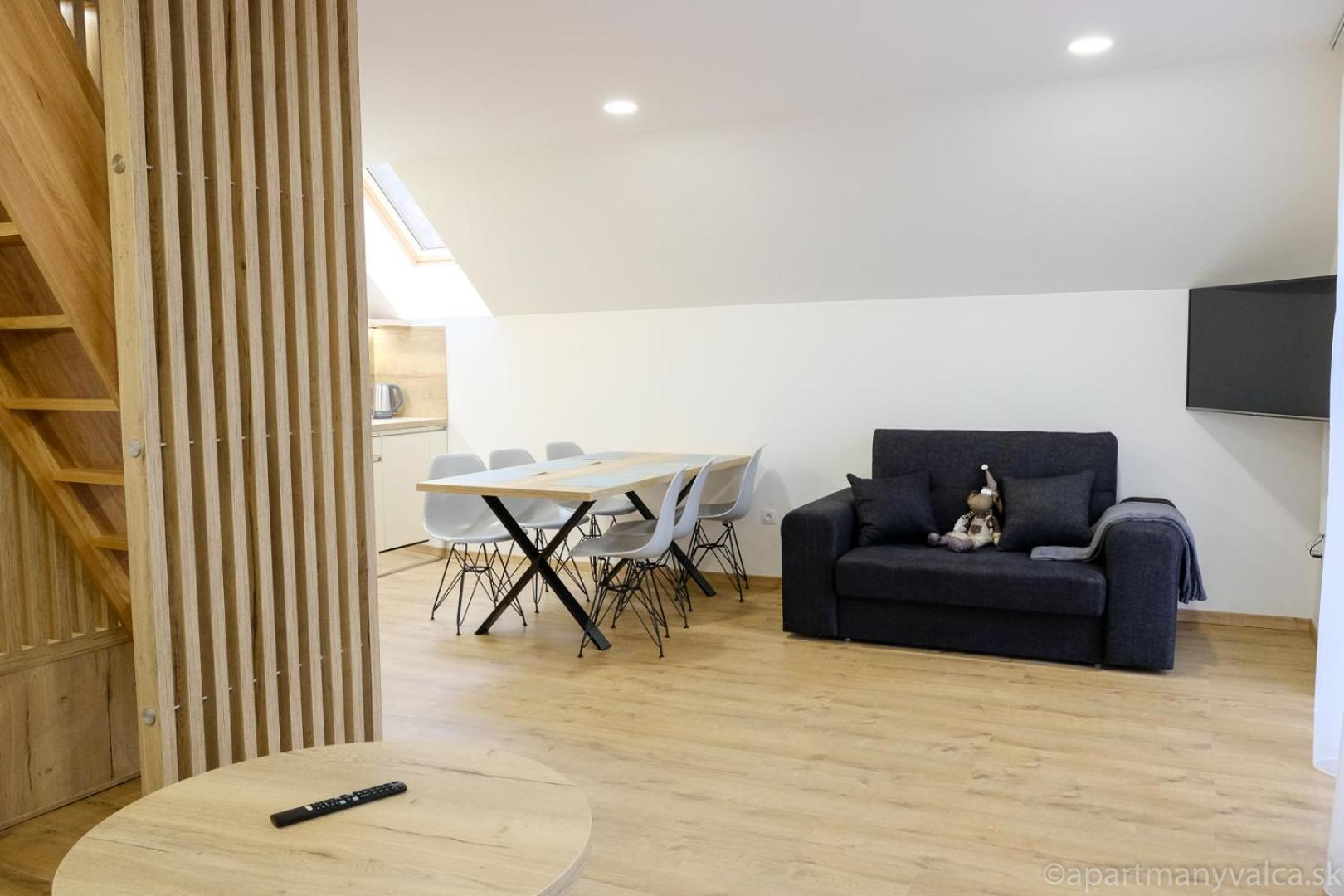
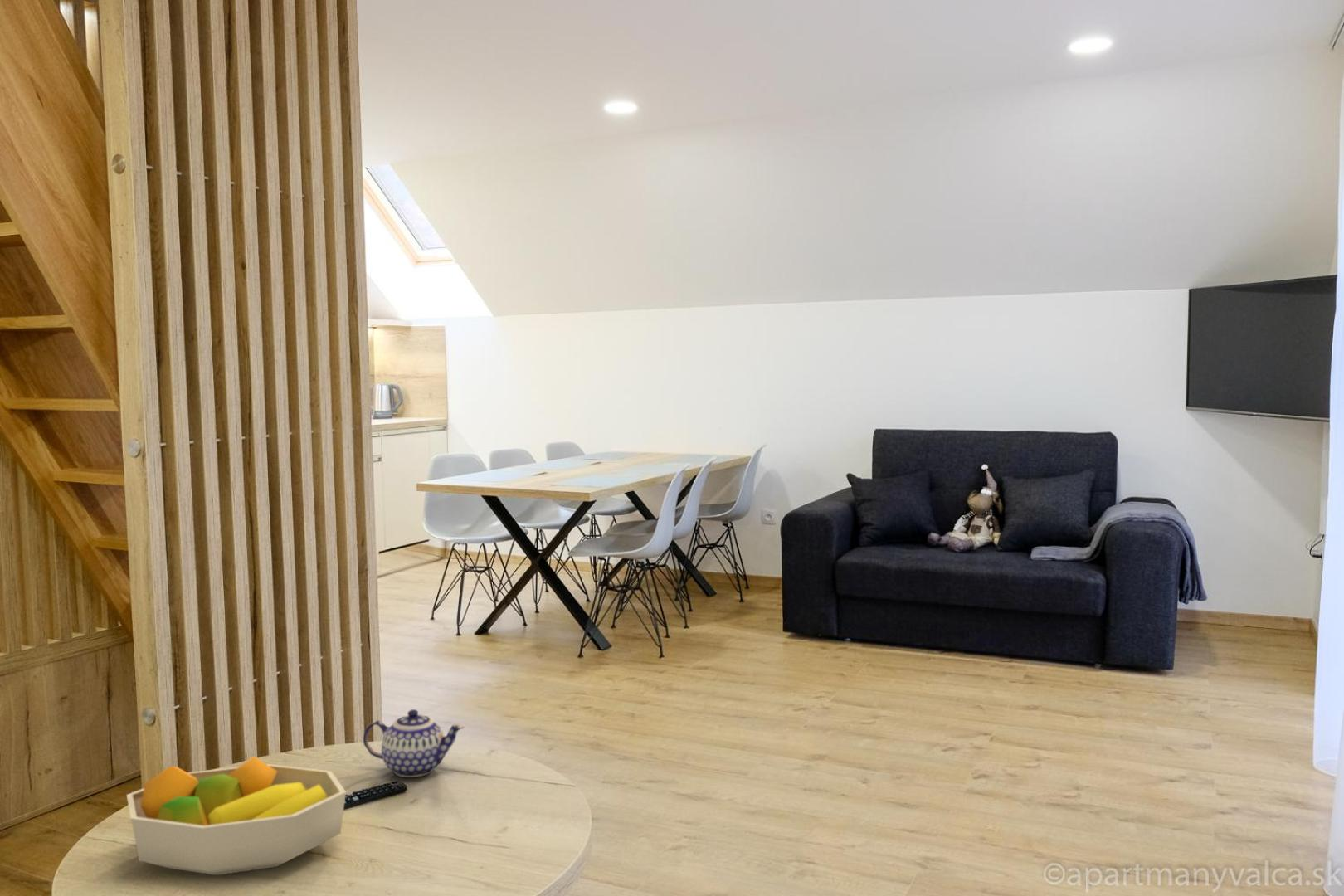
+ fruit bowl [126,756,347,876]
+ teapot [363,709,465,778]
